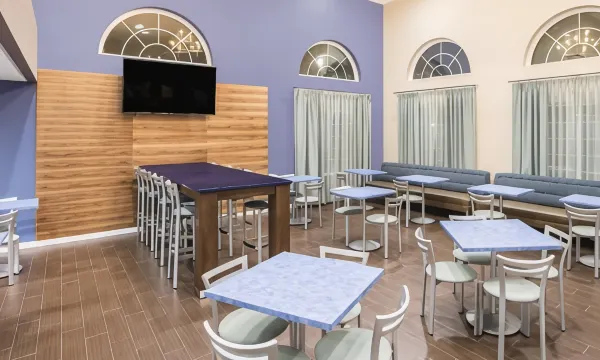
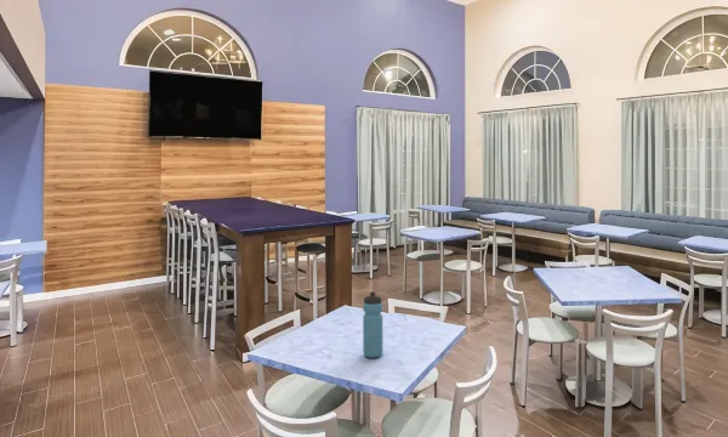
+ water bottle [362,290,385,359]
